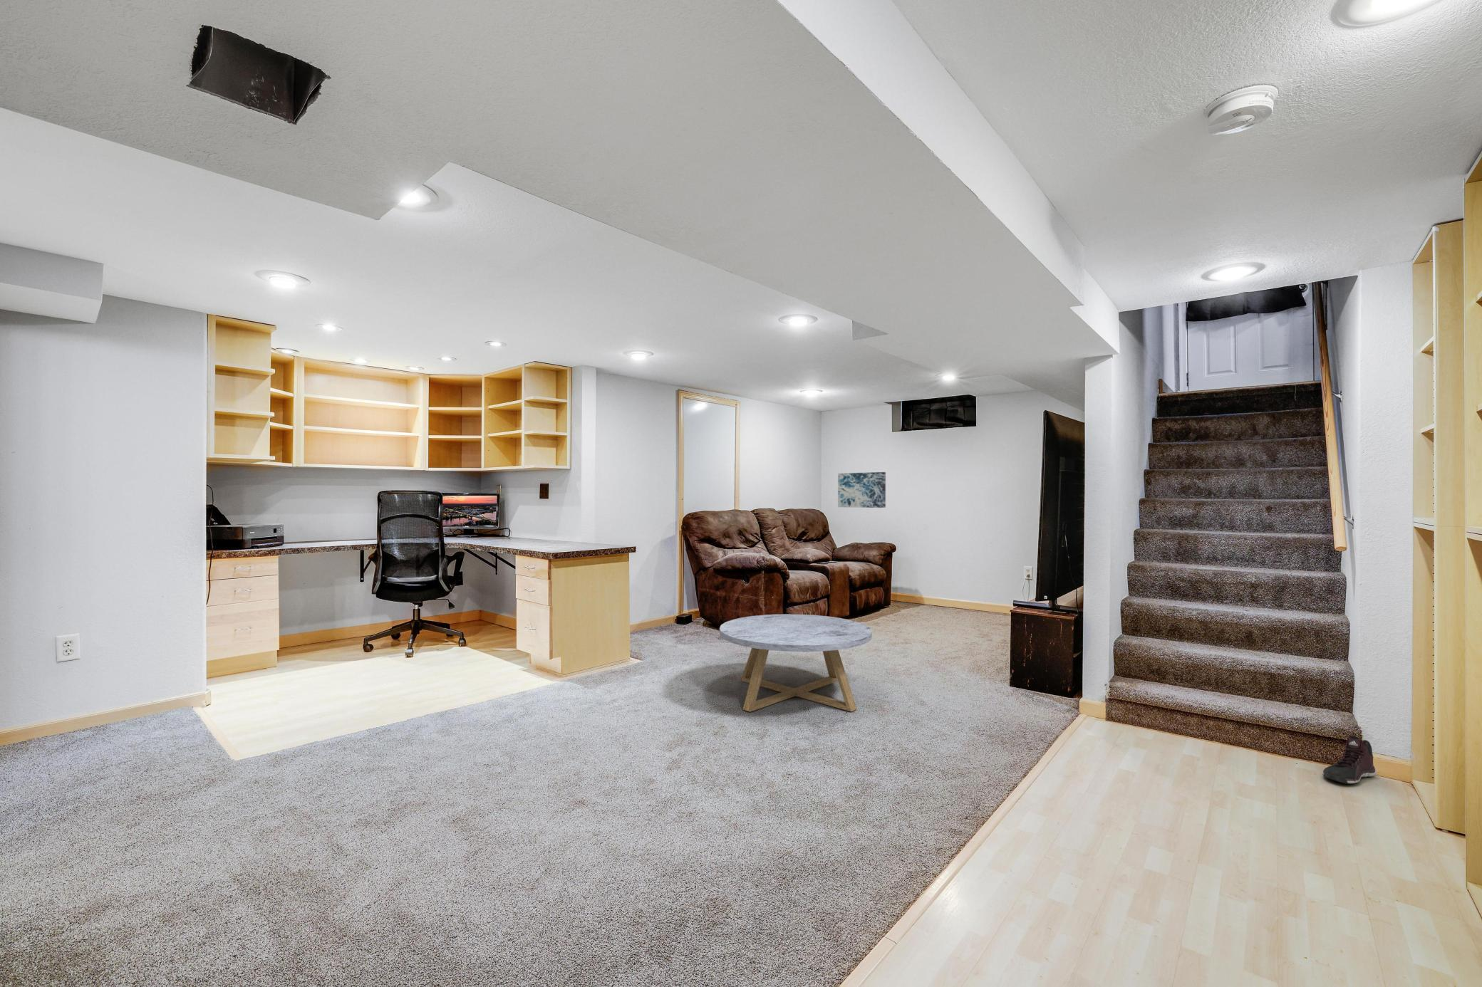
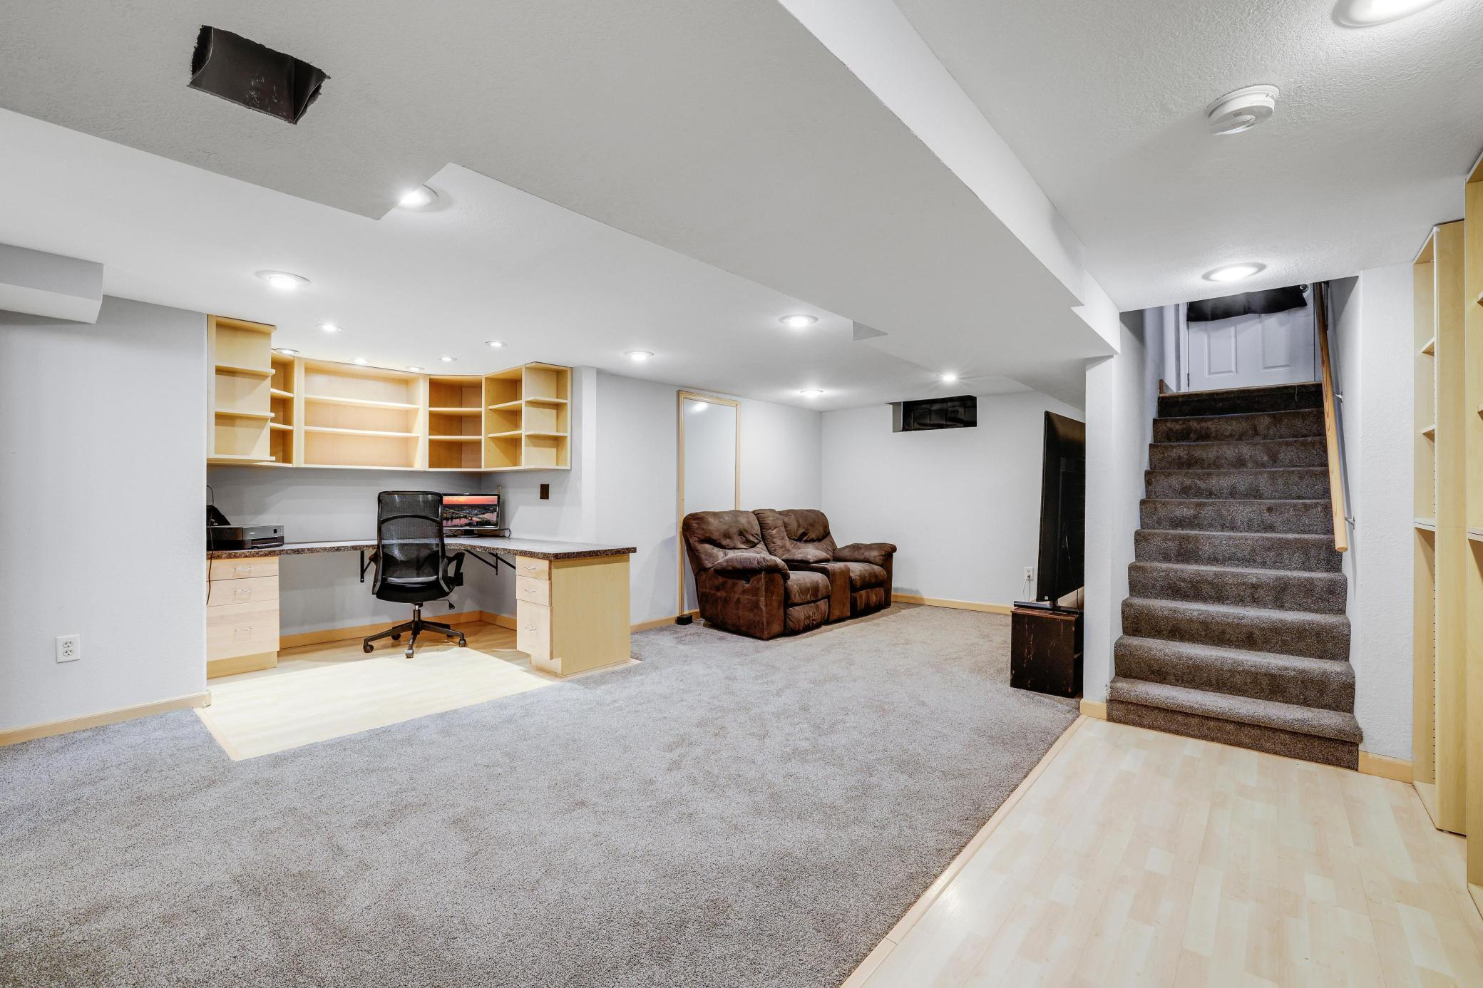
- coffee table [718,614,873,713]
- sneaker [1322,735,1377,784]
- wall art [837,471,886,509]
